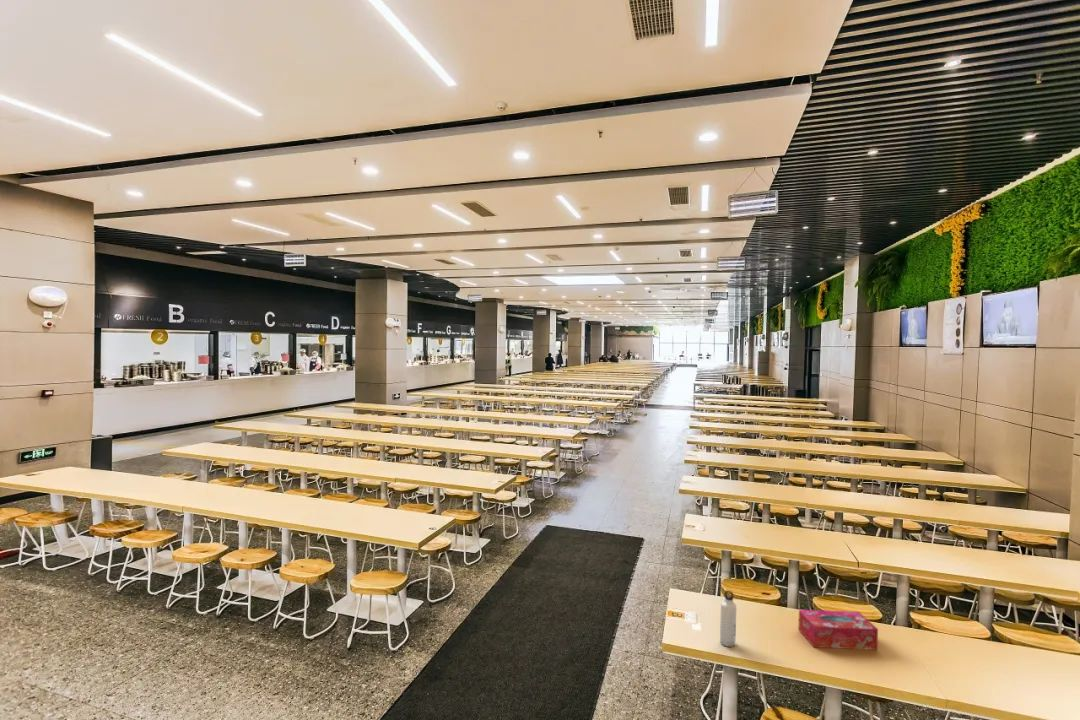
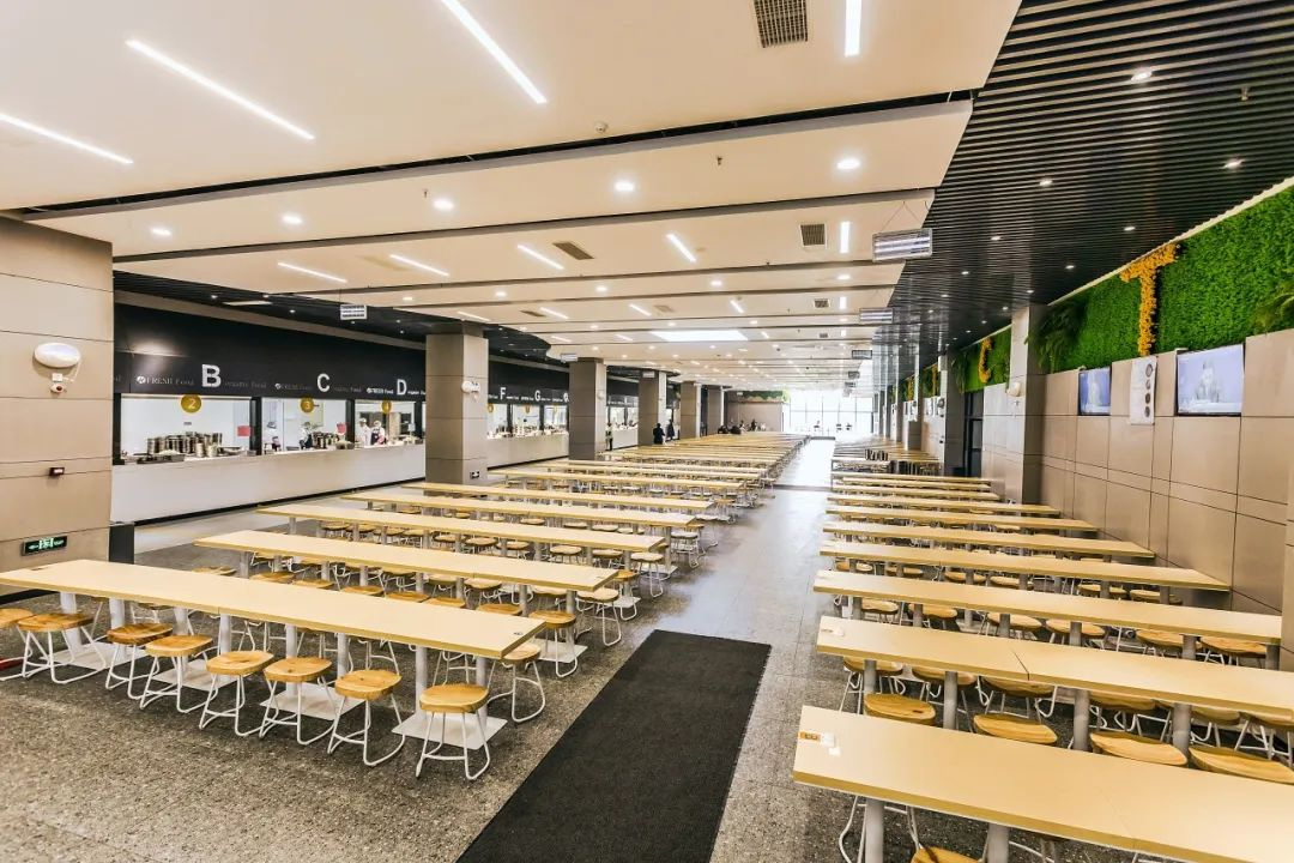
- water bottle [719,589,737,648]
- tissue box [797,609,879,651]
